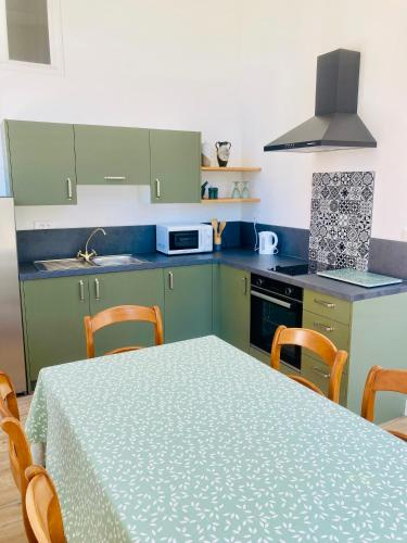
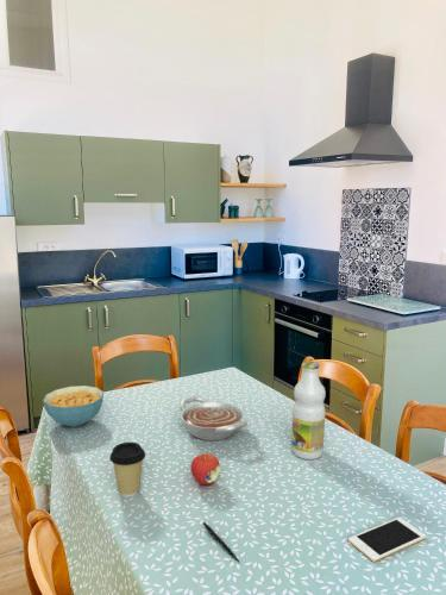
+ bottle [290,361,327,461]
+ cereal bowl [42,384,105,428]
+ apple [189,452,221,487]
+ bowl [178,395,249,441]
+ cell phone [347,516,427,563]
+ pen [202,521,240,563]
+ coffee cup [108,441,146,499]
